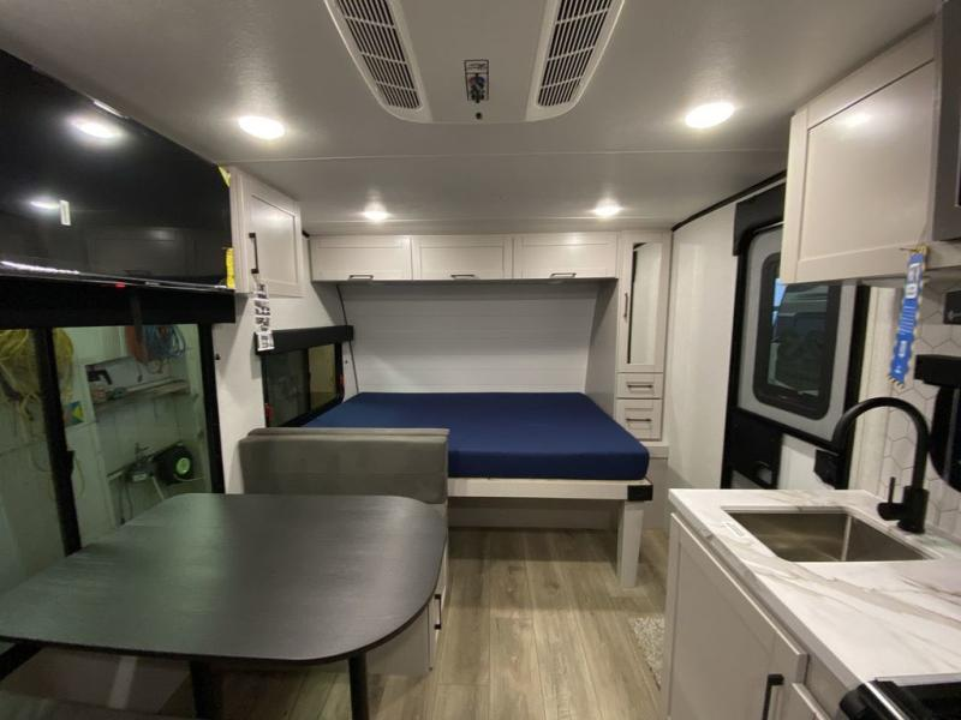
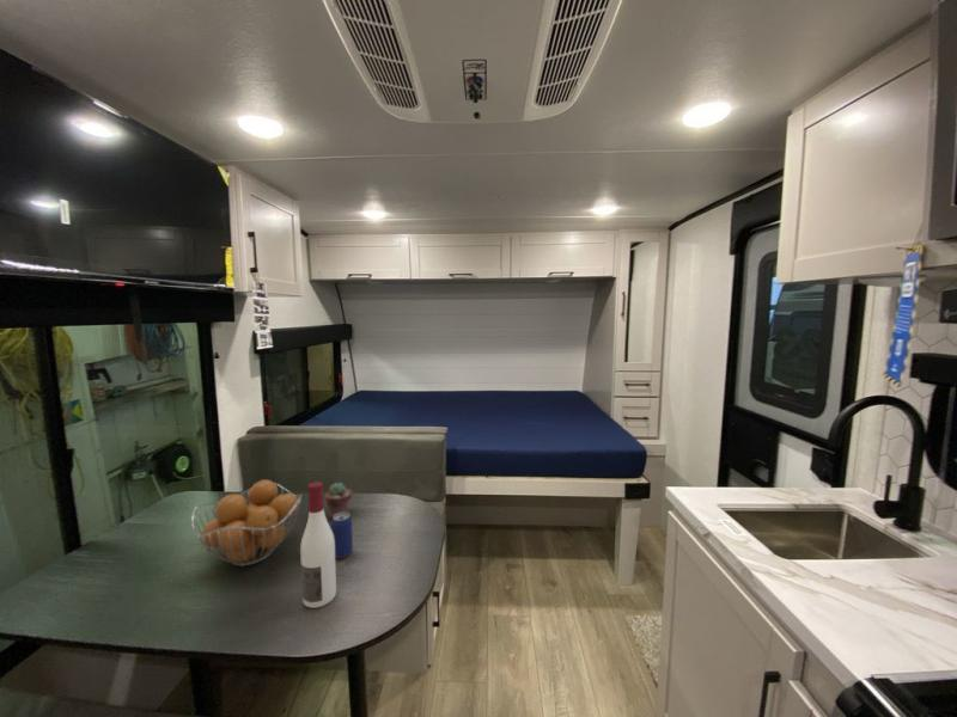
+ potted succulent [324,482,353,520]
+ alcohol [299,480,337,609]
+ beverage can [330,511,354,559]
+ fruit basket [190,479,303,568]
